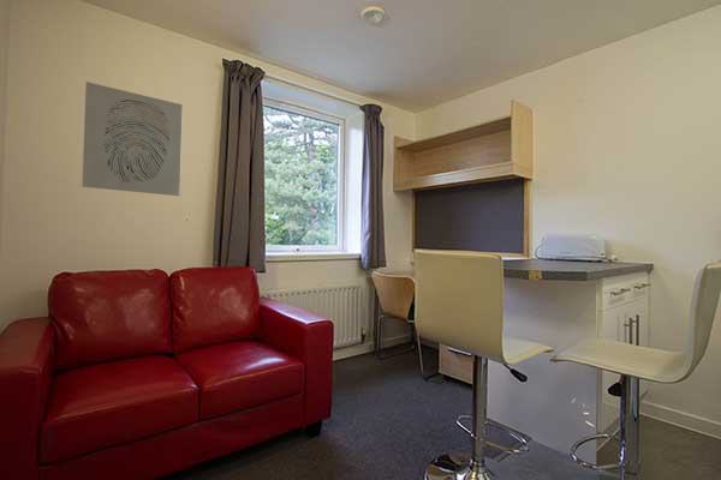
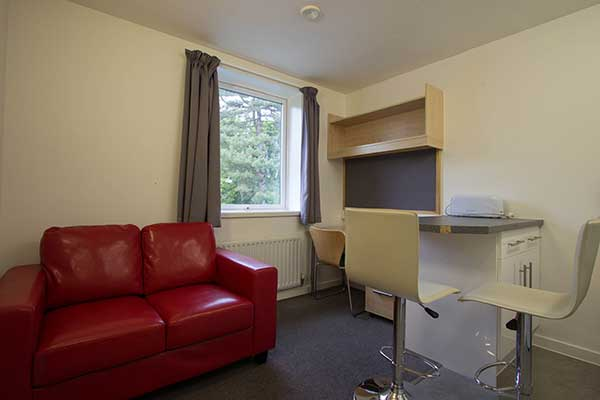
- wall art [81,80,184,197]
